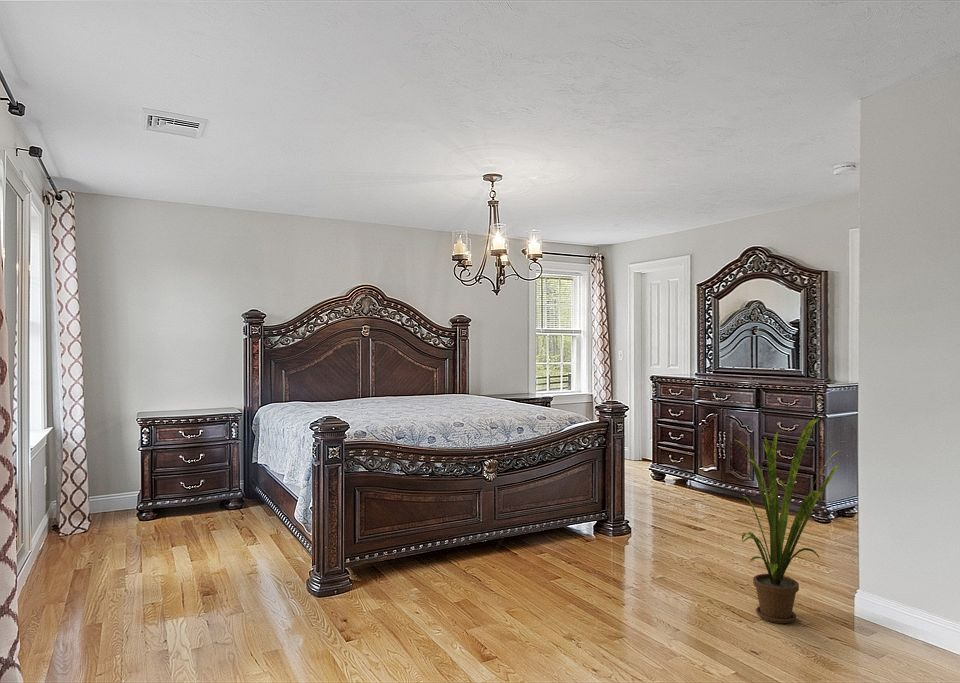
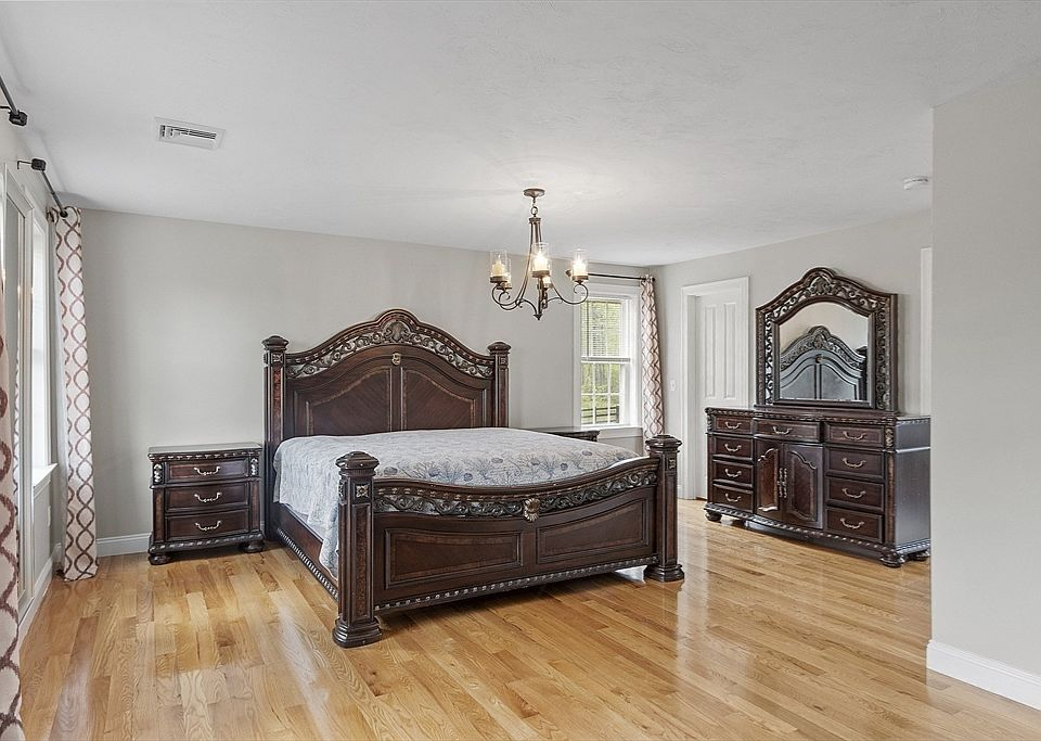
- house plant [734,417,843,625]
